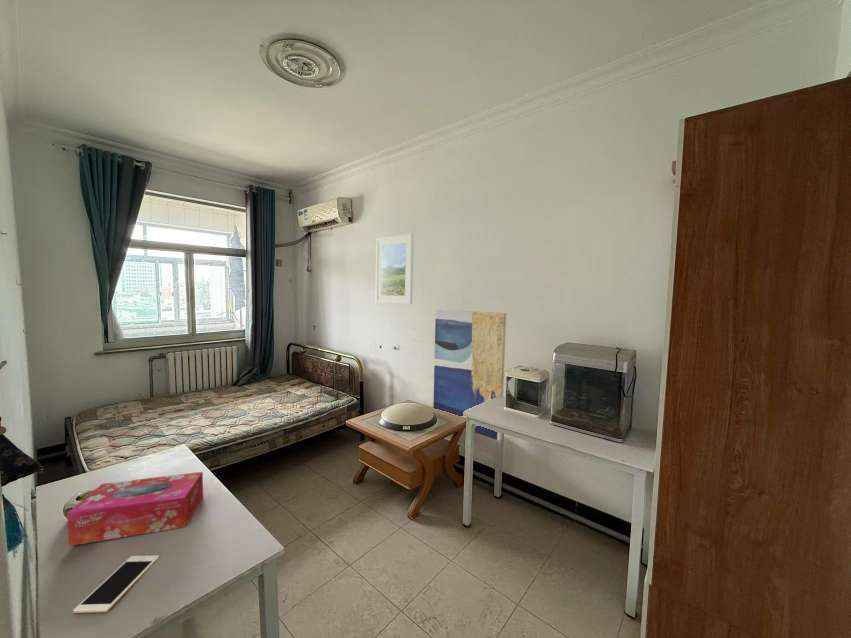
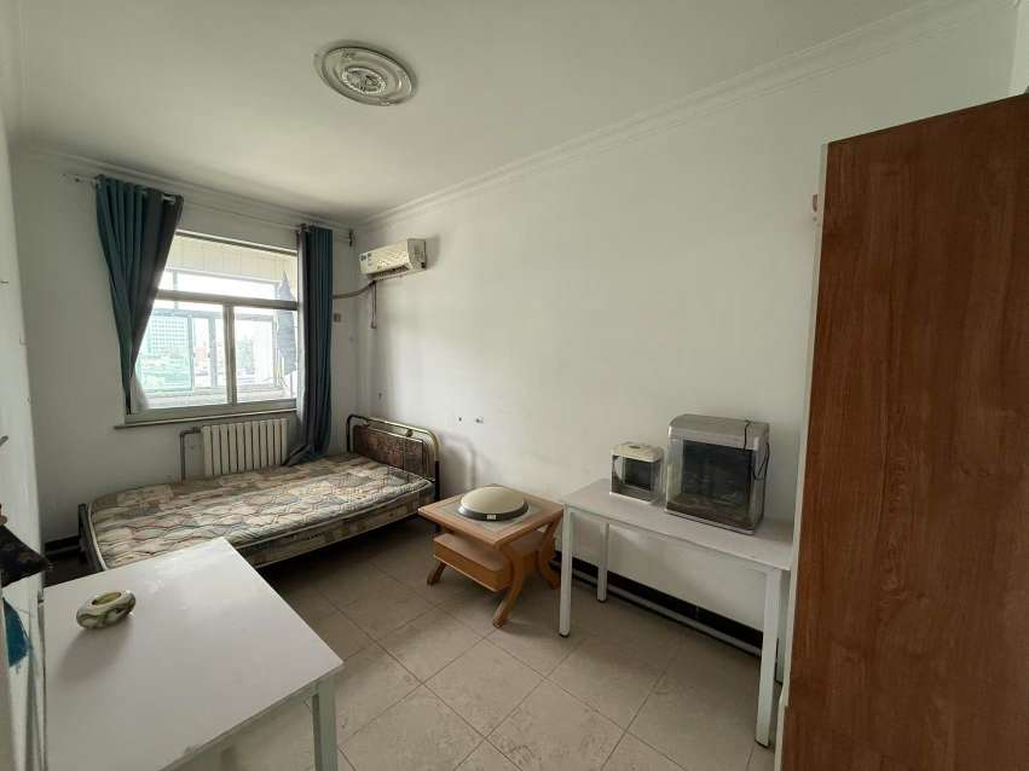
- cell phone [73,554,160,614]
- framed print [375,232,414,305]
- tissue box [66,471,204,547]
- wall art [432,309,507,441]
